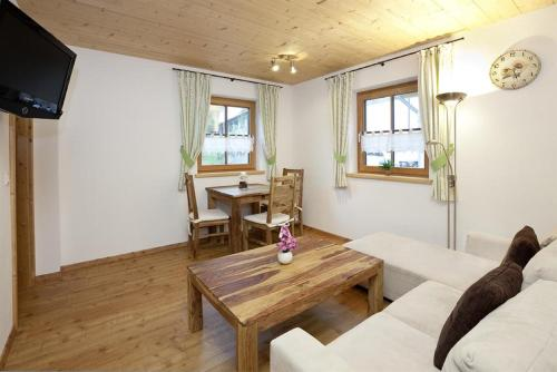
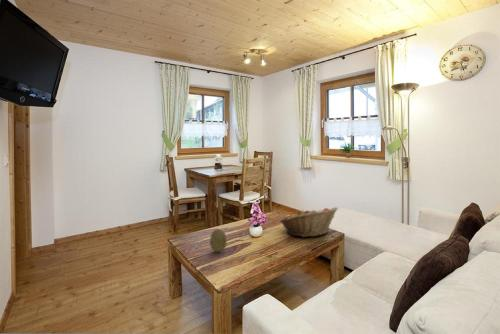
+ fruit [209,228,228,253]
+ fruit basket [279,206,339,238]
